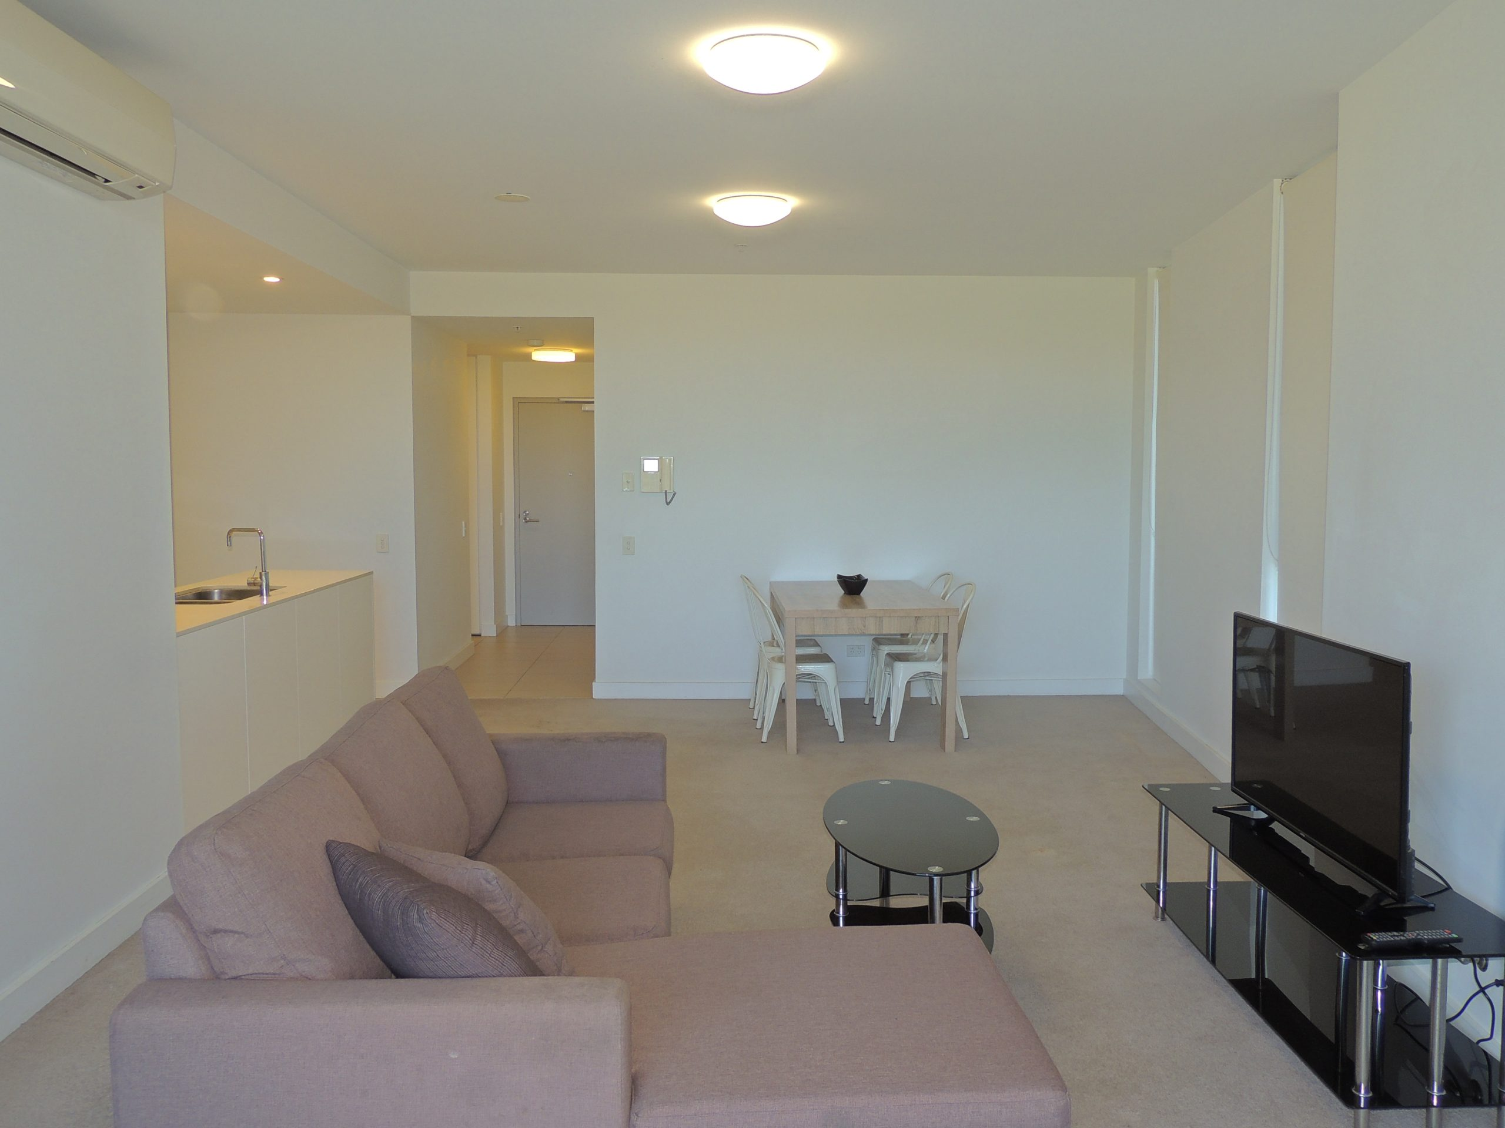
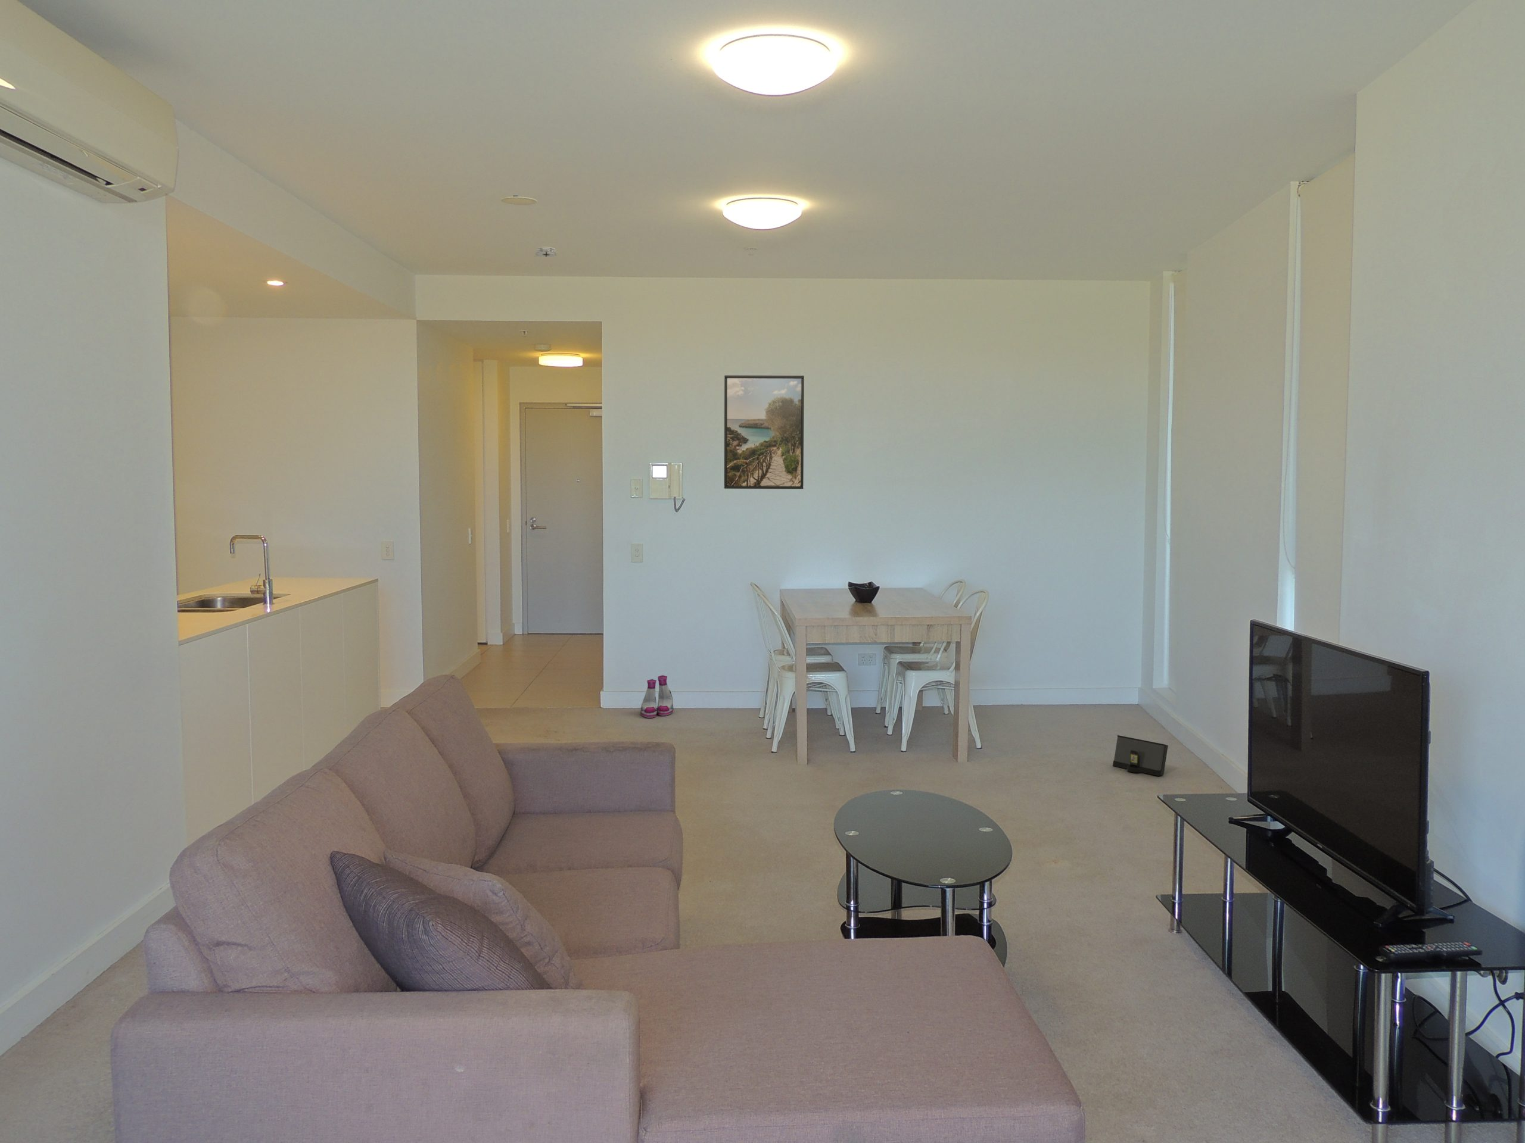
+ speaker [1112,735,1168,777]
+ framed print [724,375,805,490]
+ boots [640,675,675,718]
+ smoke detector [534,246,558,258]
